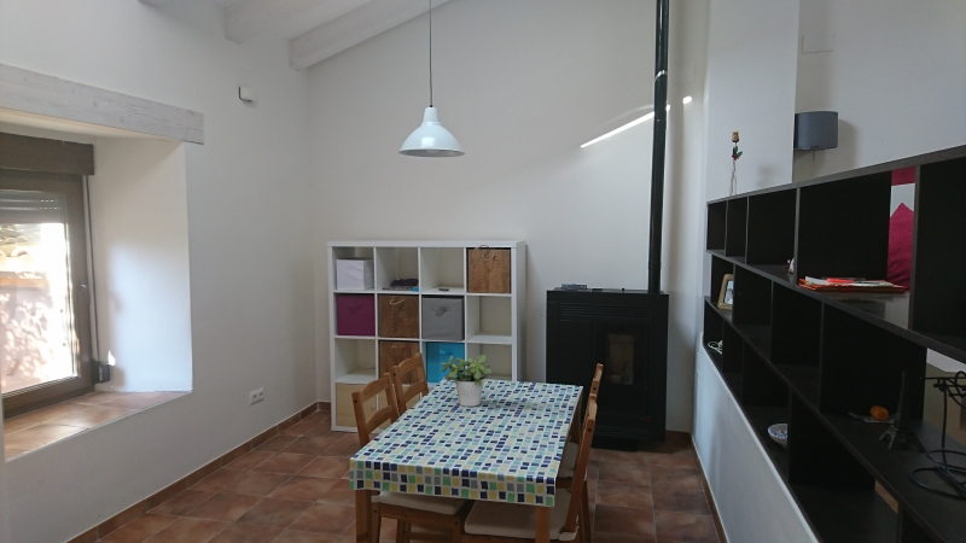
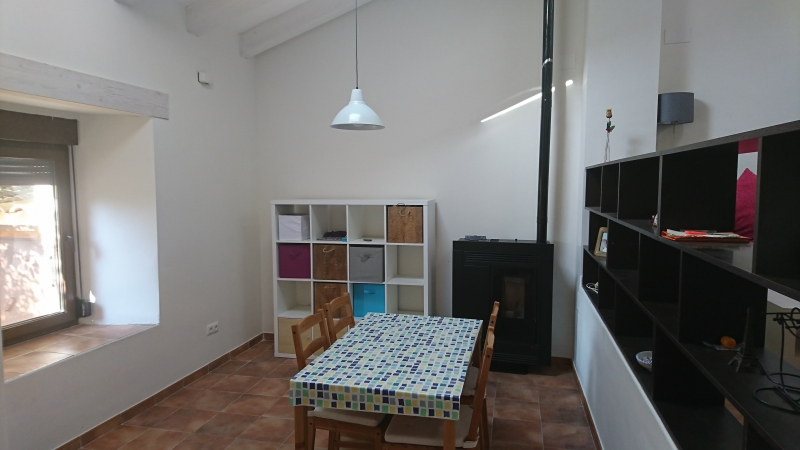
- potted plant [440,354,493,408]
